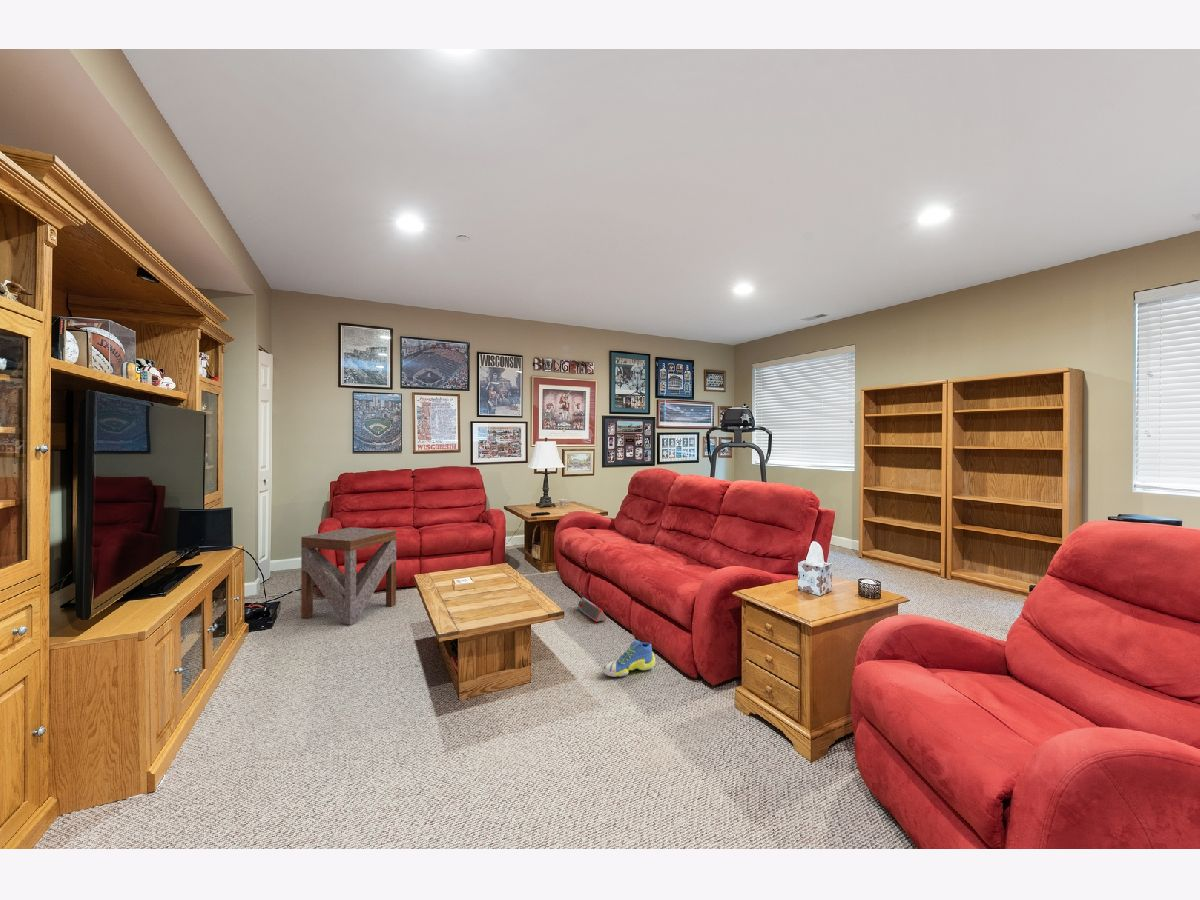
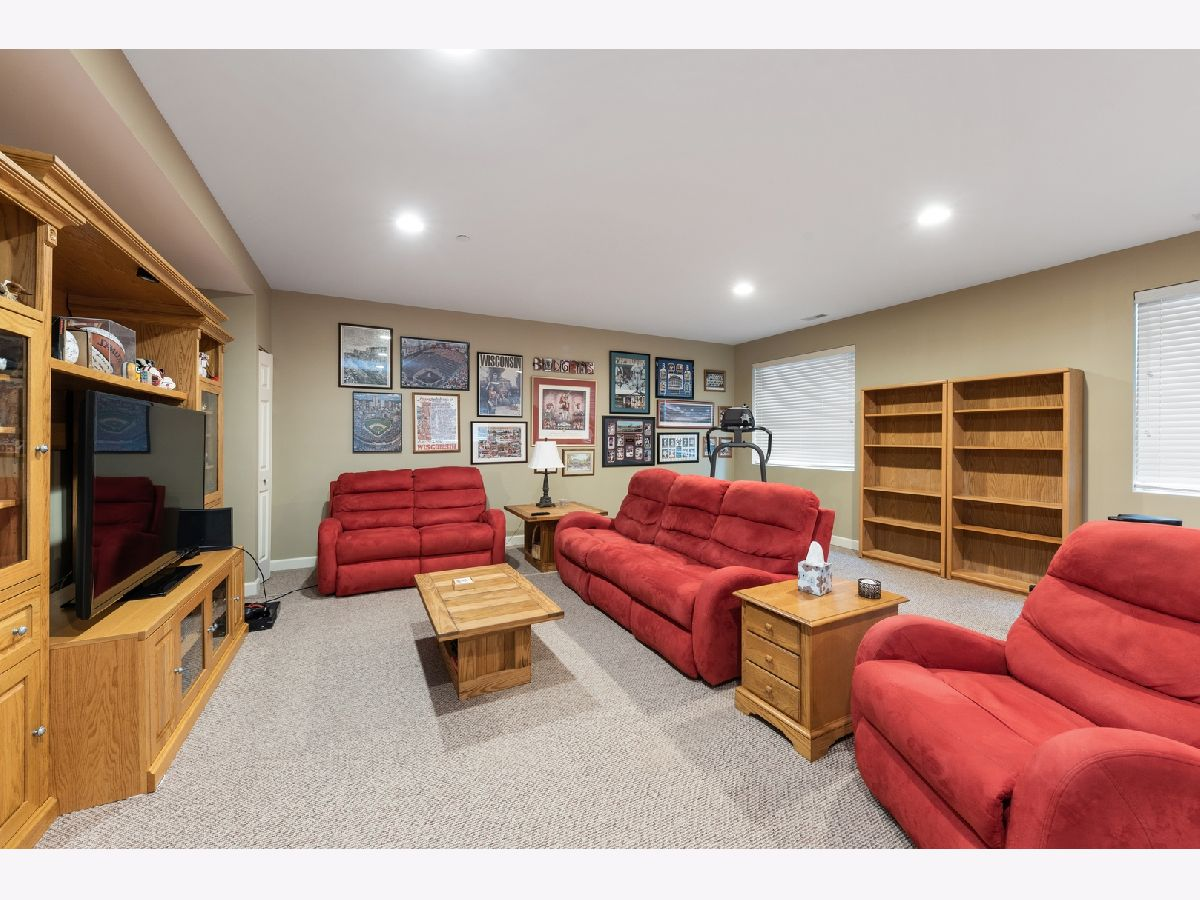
- side table [300,526,397,626]
- sneaker [601,639,656,678]
- speaker [576,596,608,623]
